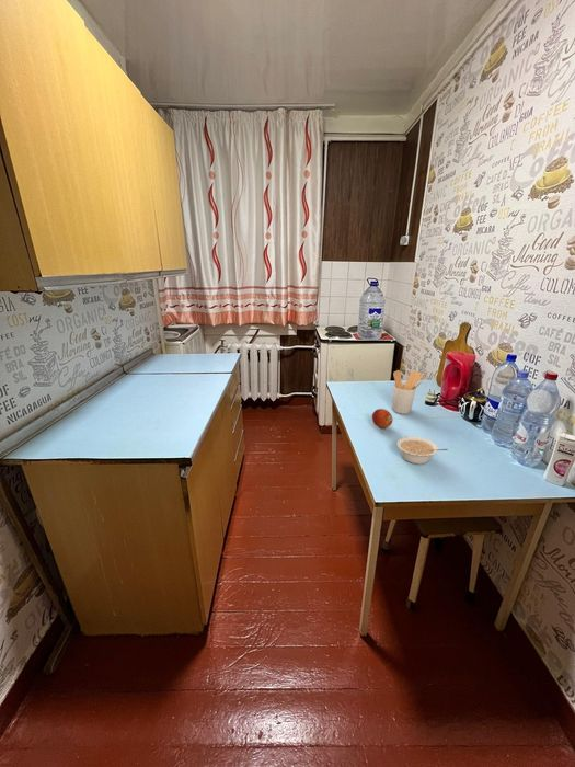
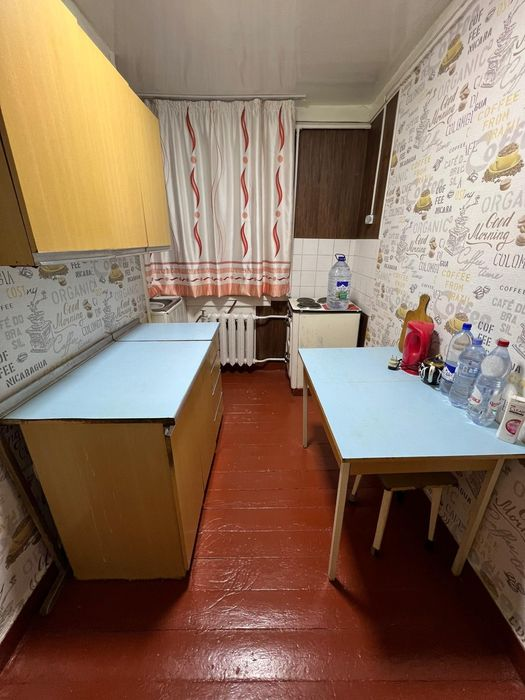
- legume [396,436,449,465]
- fruit [371,408,394,430]
- utensil holder [391,369,425,415]
